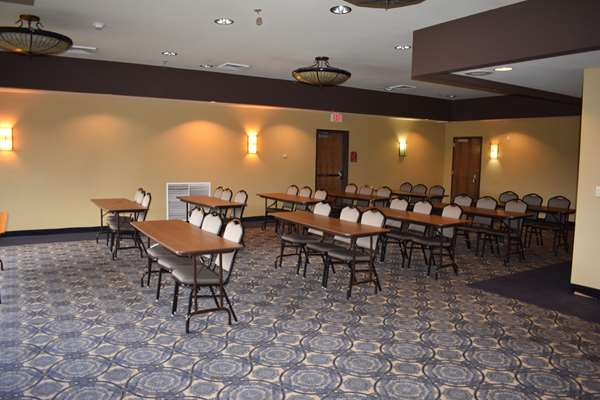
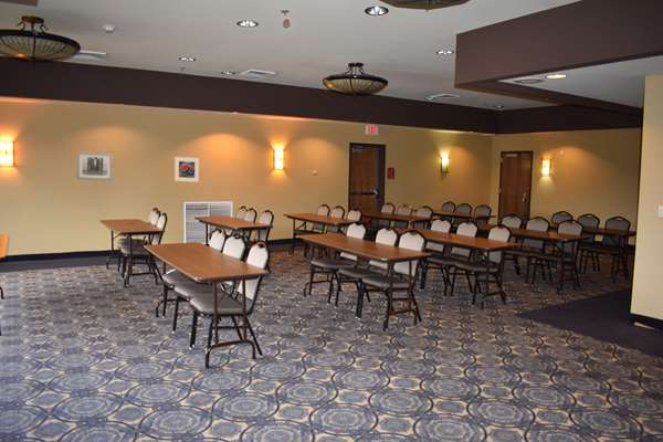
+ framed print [173,156,200,183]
+ wall art [76,151,114,181]
